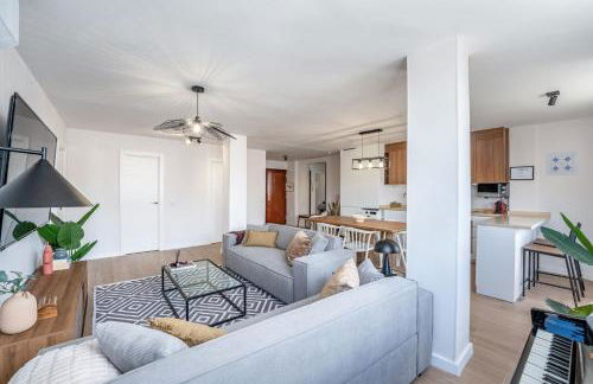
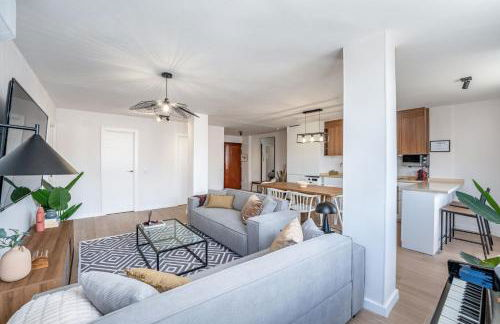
- wall art [544,149,580,178]
